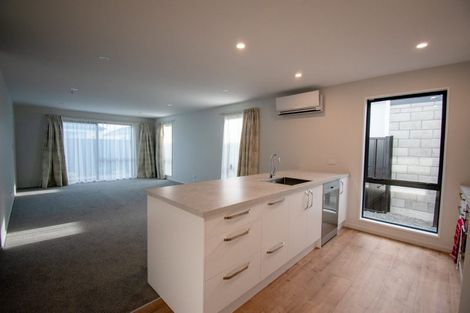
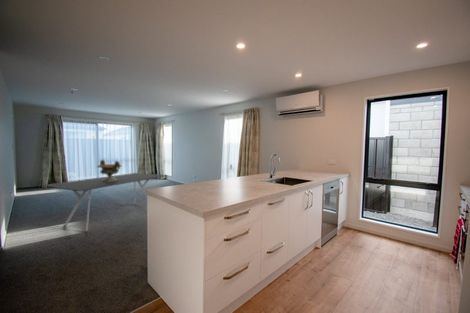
+ dining table [40,172,168,233]
+ decorative urn [96,159,123,182]
